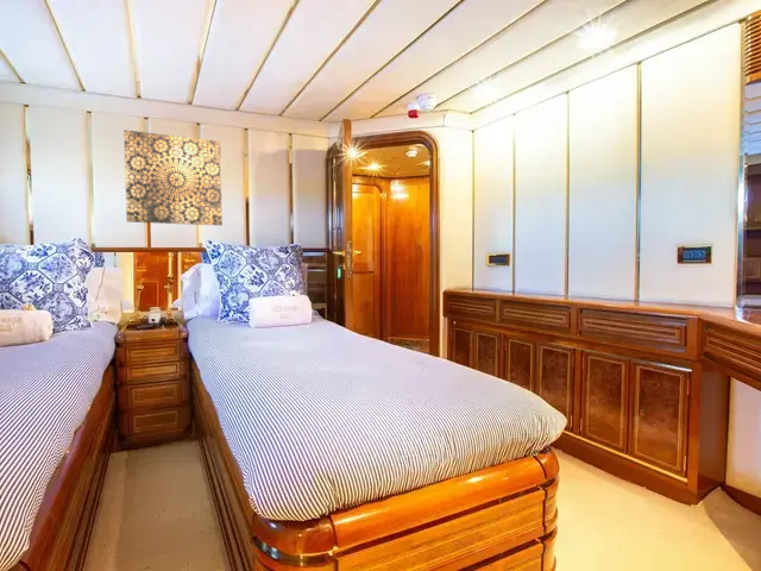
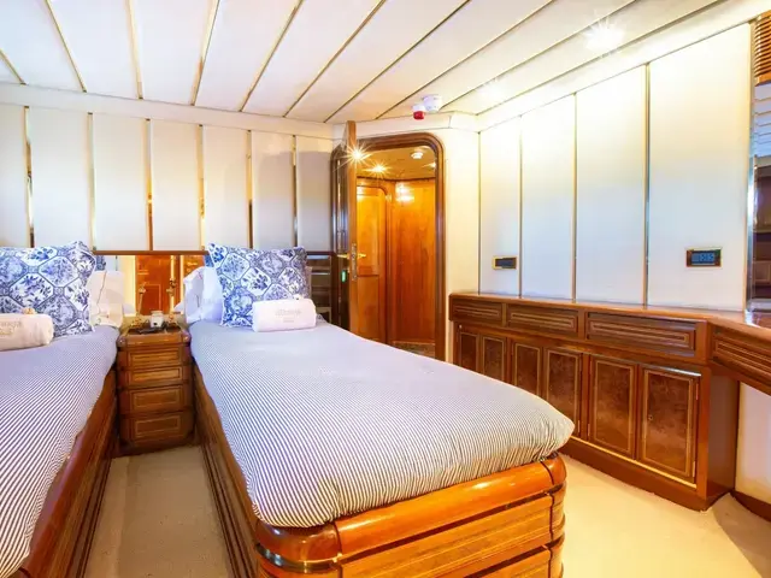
- wall art [122,128,224,226]
